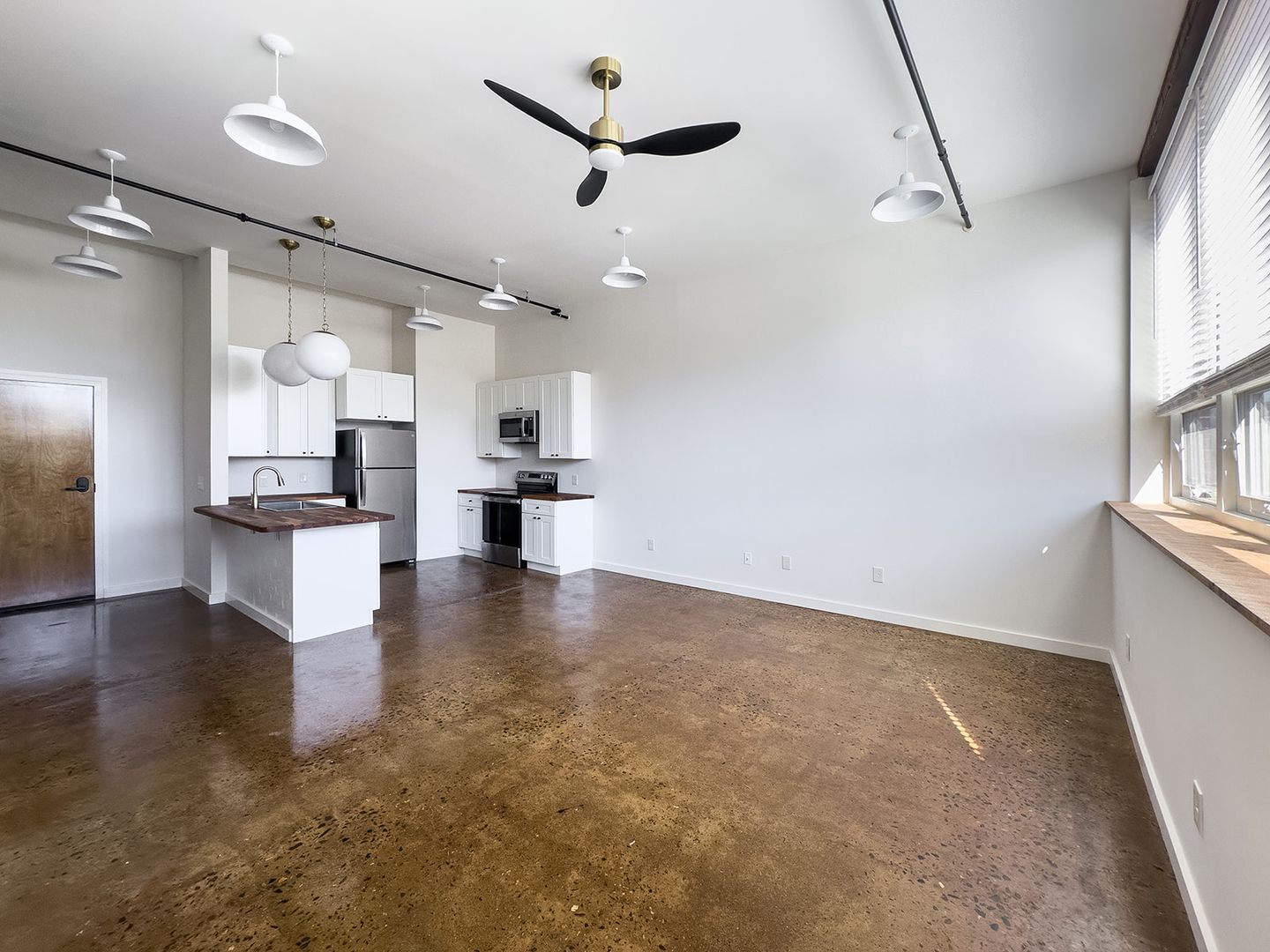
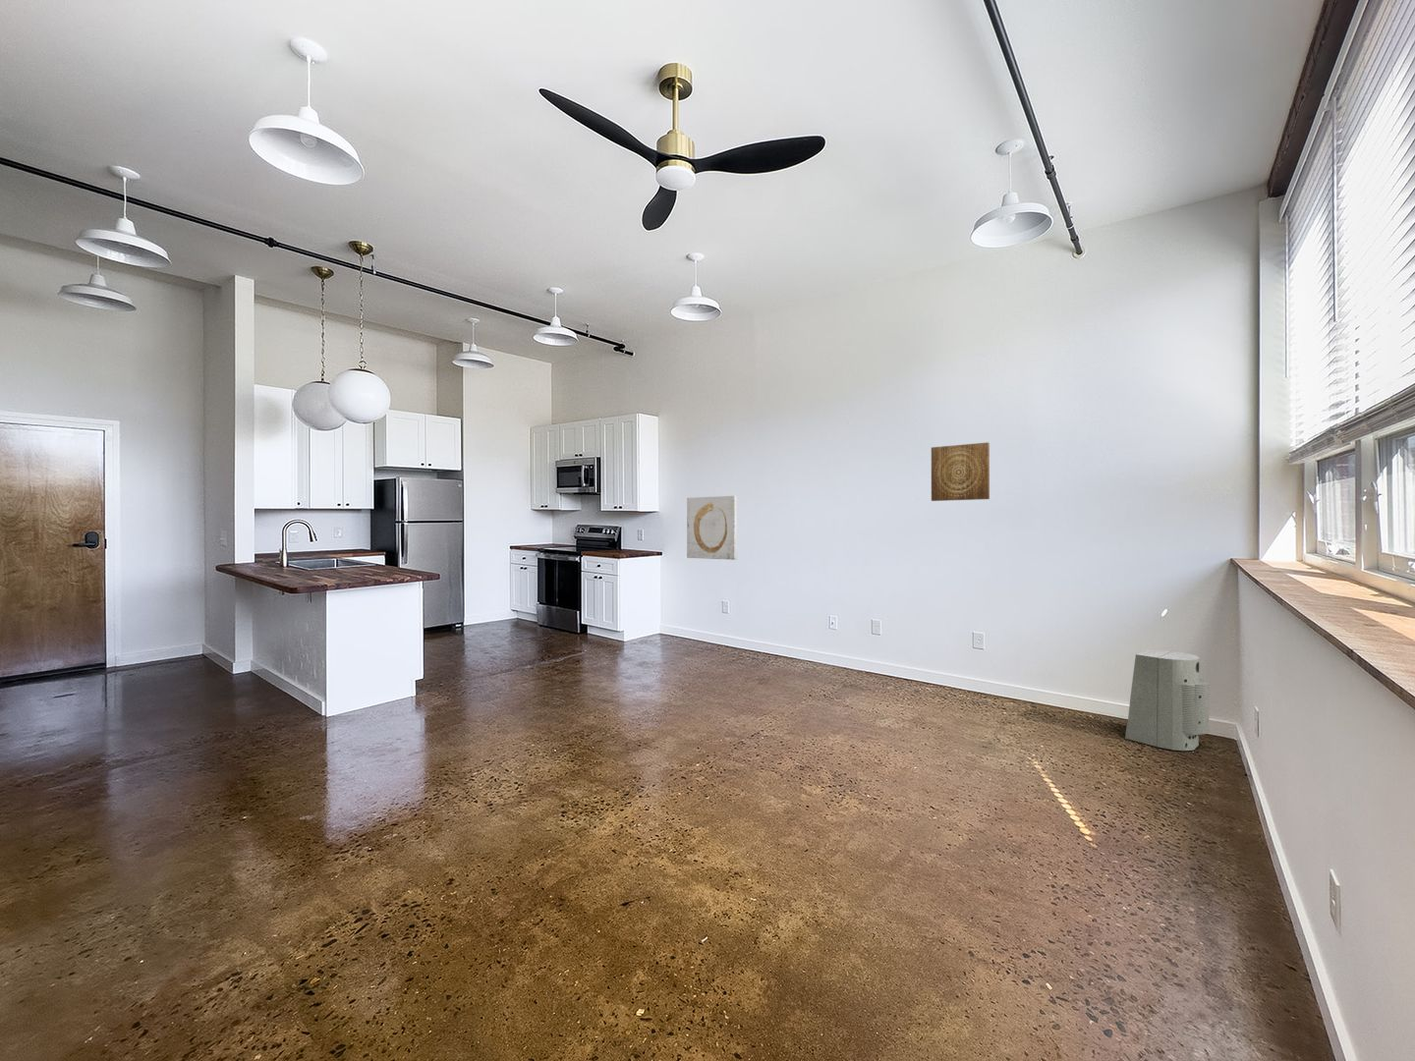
+ wall art [930,441,990,502]
+ fan [1124,649,1210,751]
+ wall art [686,495,738,561]
